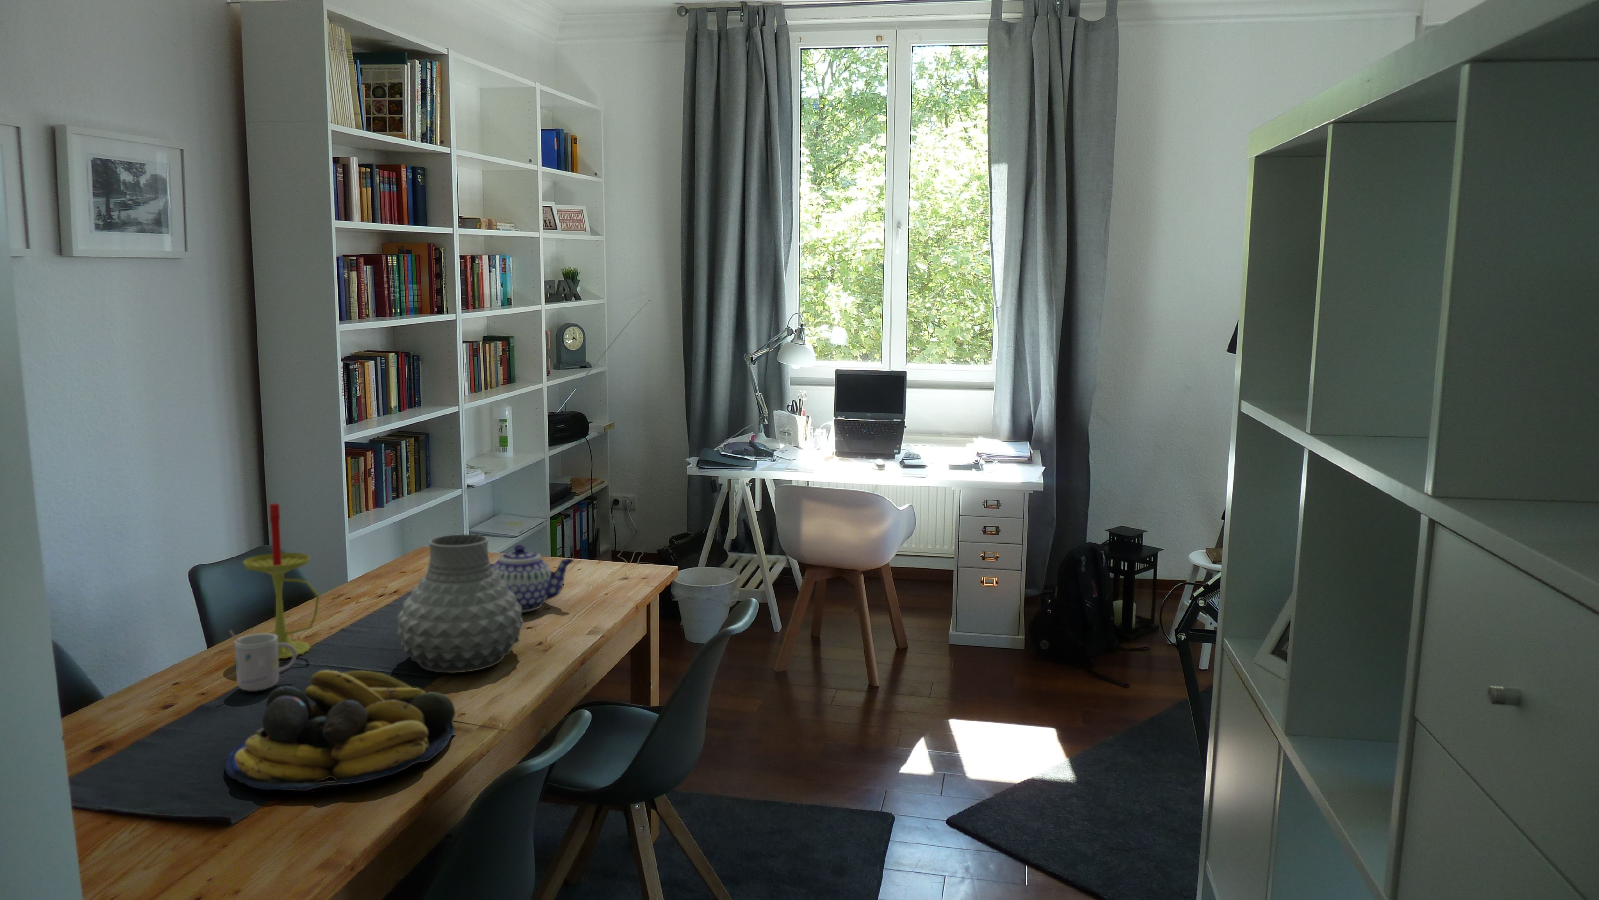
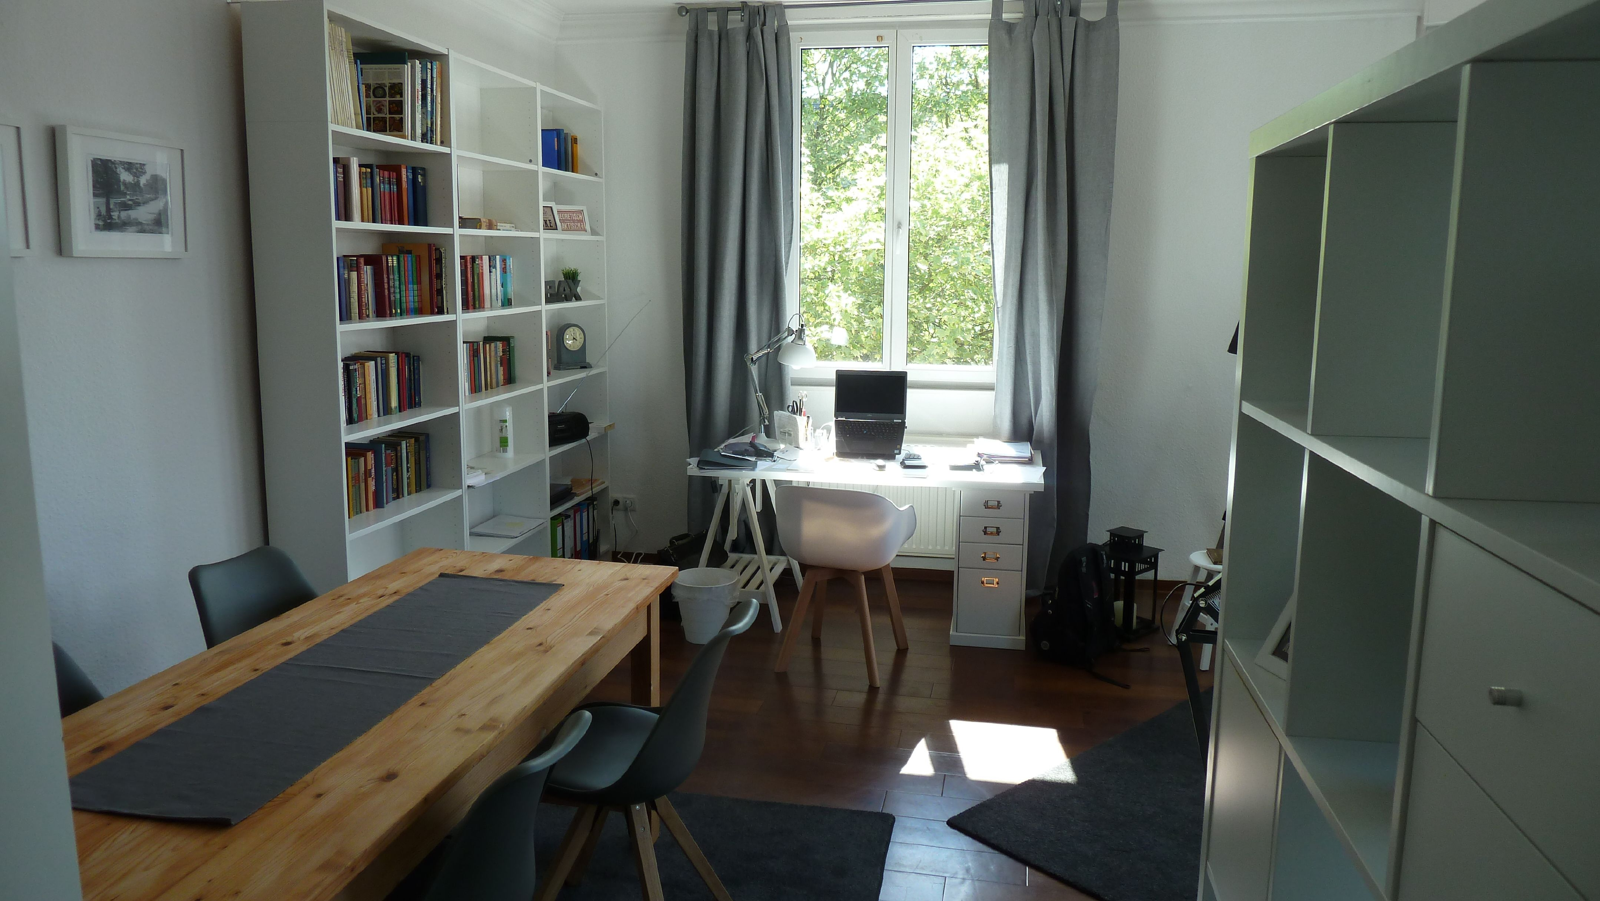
- teapot [491,544,574,612]
- fruit bowl [224,670,457,791]
- candle [243,499,320,660]
- vase [396,533,524,673]
- mug [228,630,298,691]
